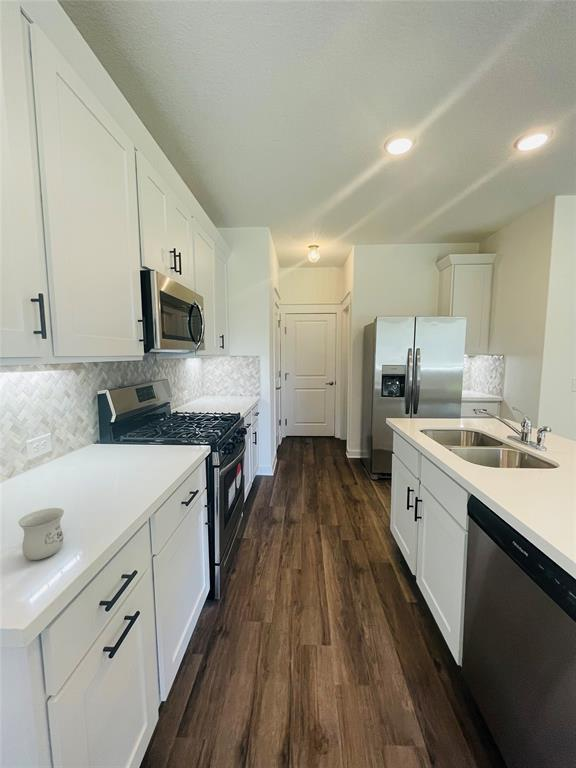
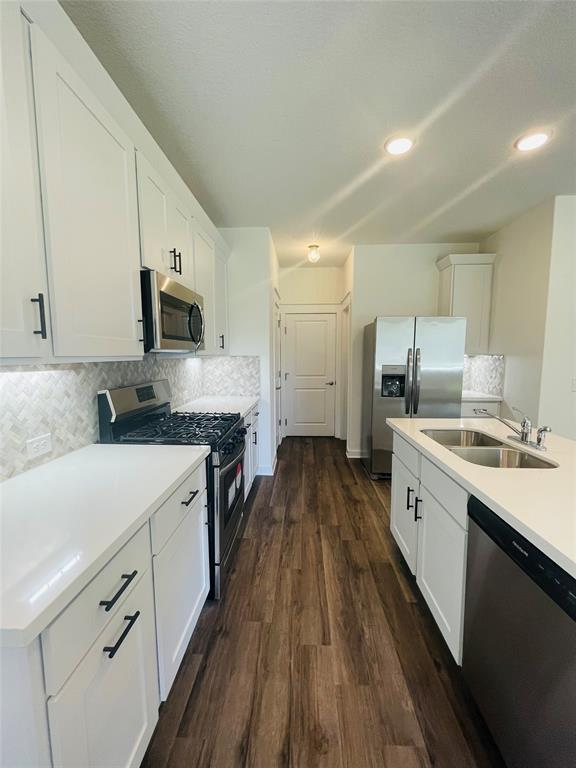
- mug [17,507,65,561]
